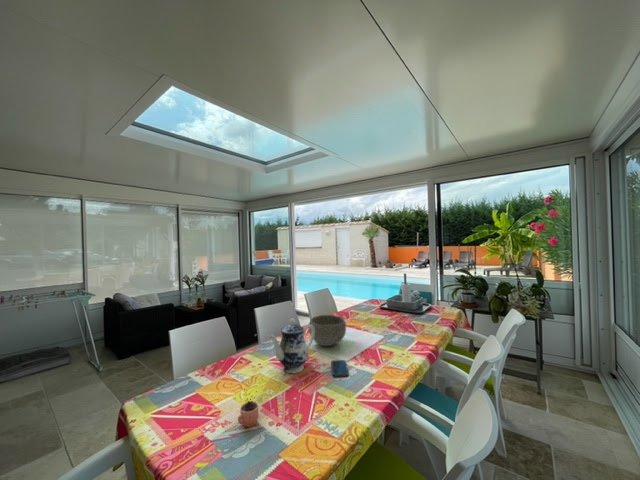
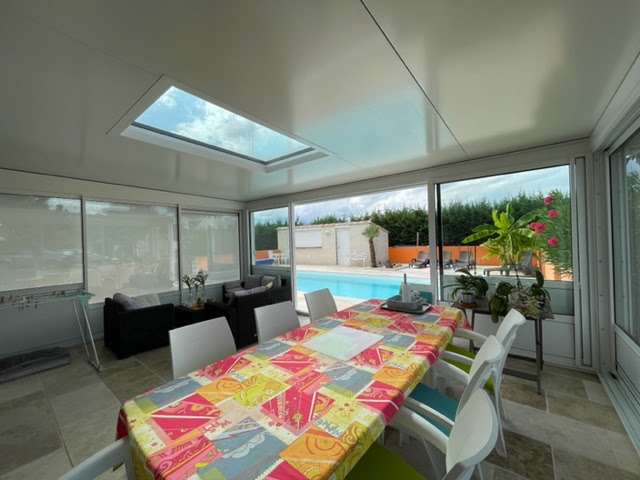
- teapot [267,317,315,374]
- cocoa [237,388,260,428]
- smartphone [330,359,350,378]
- bowl [308,314,347,347]
